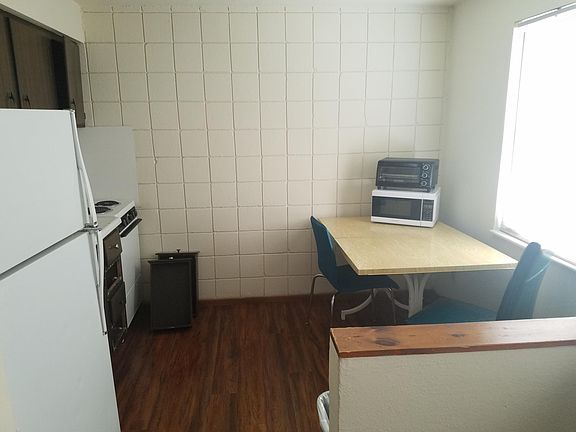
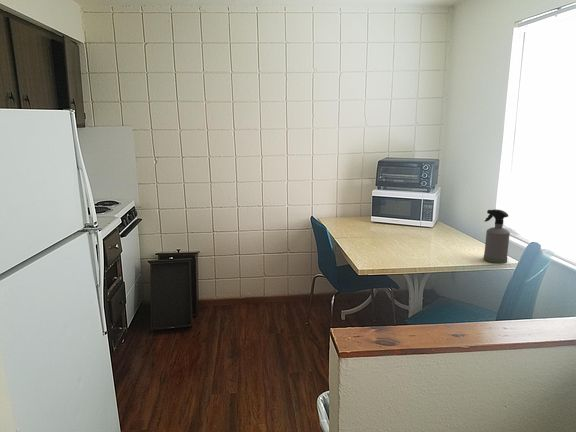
+ spray bottle [482,208,511,264]
